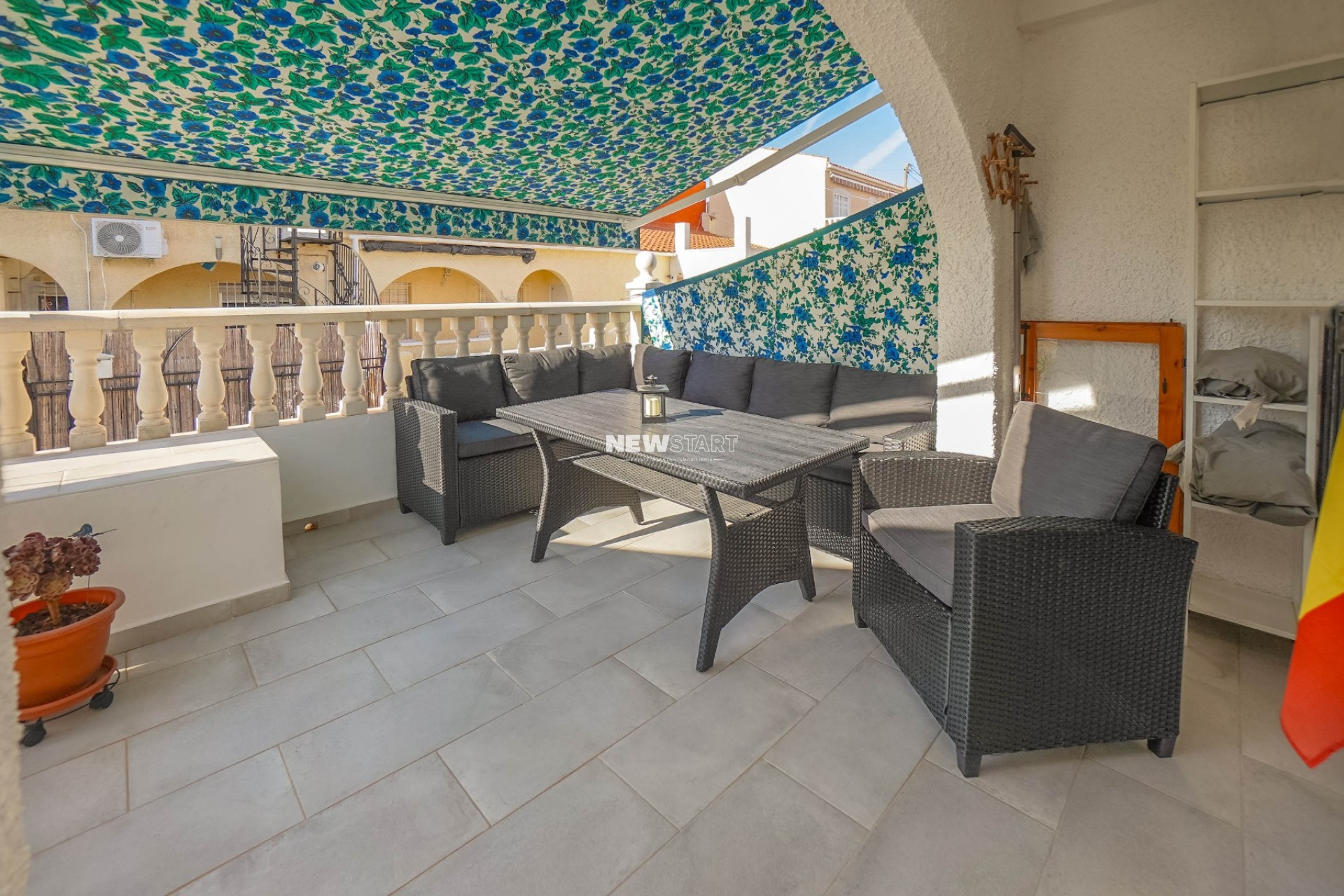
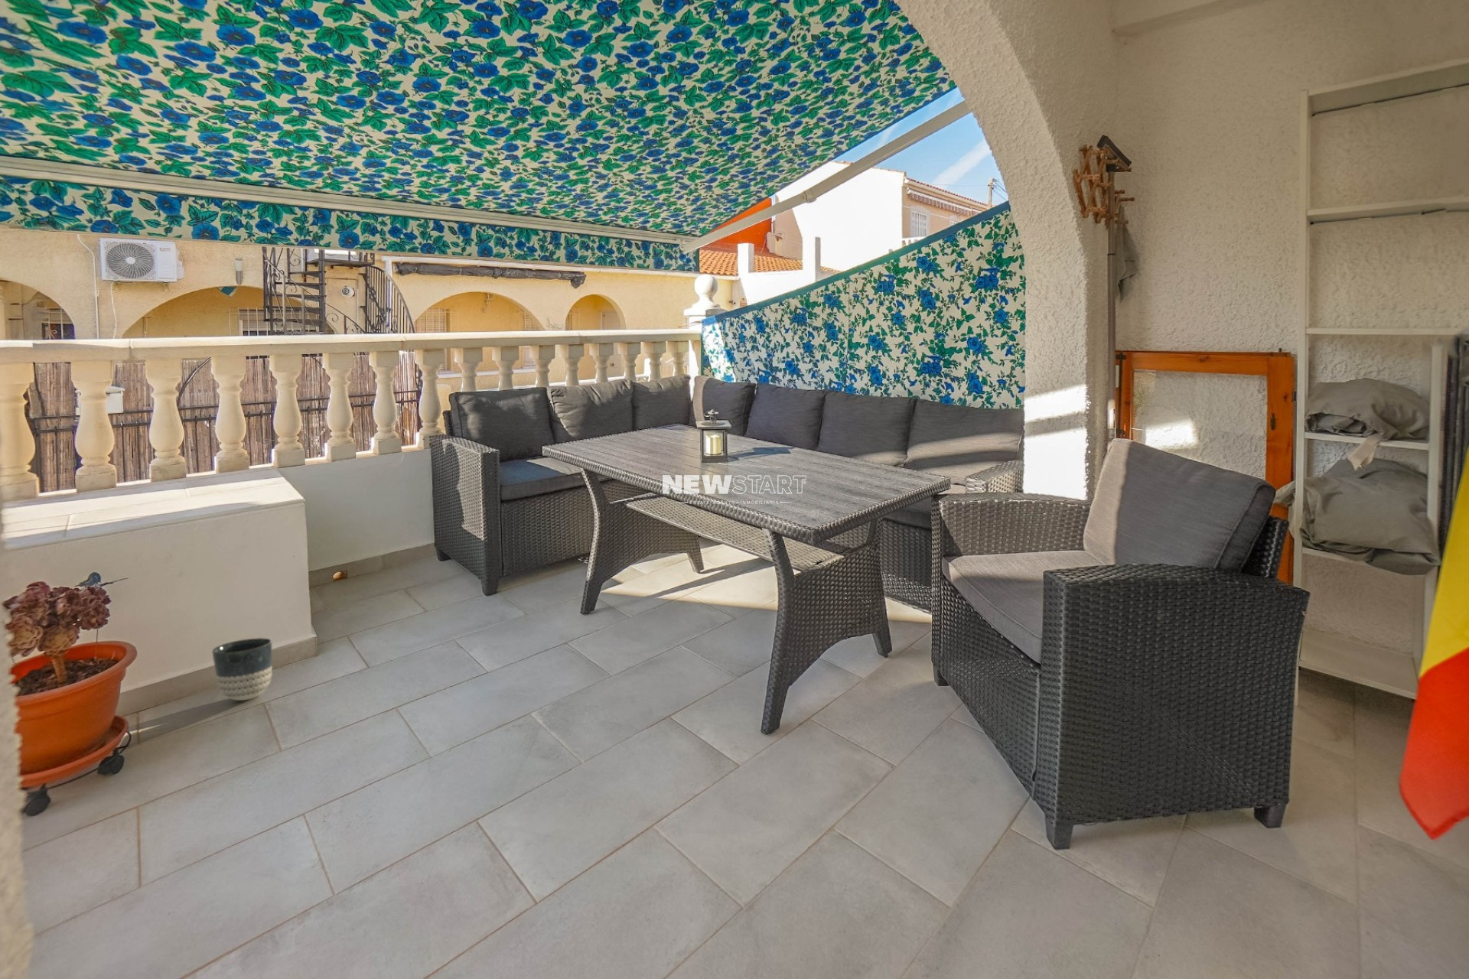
+ planter [211,637,273,701]
